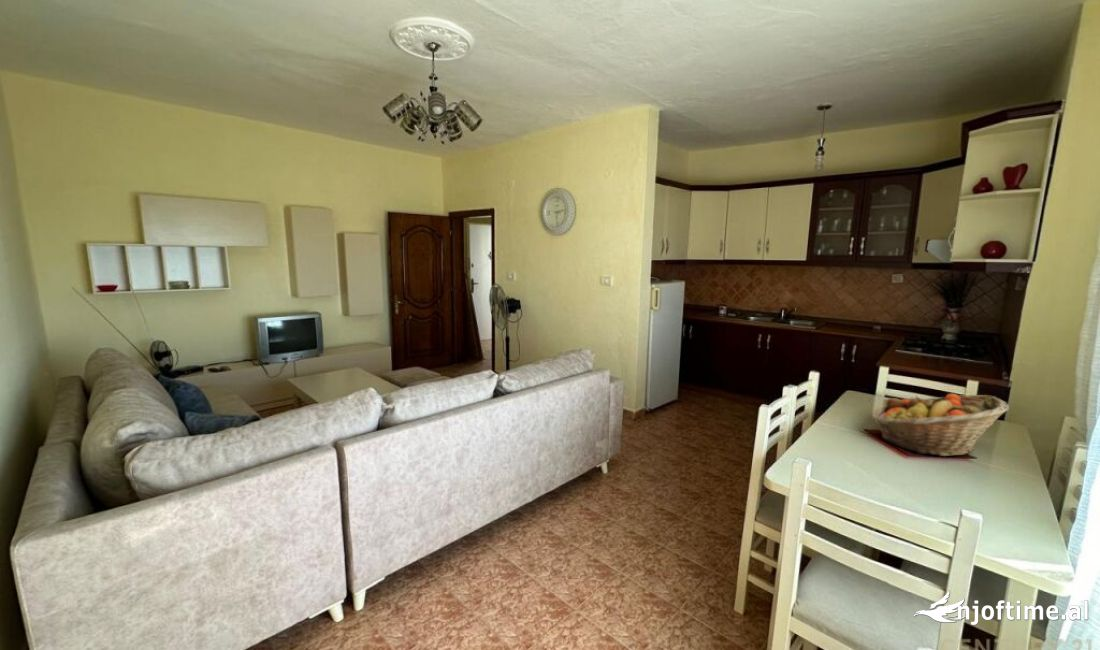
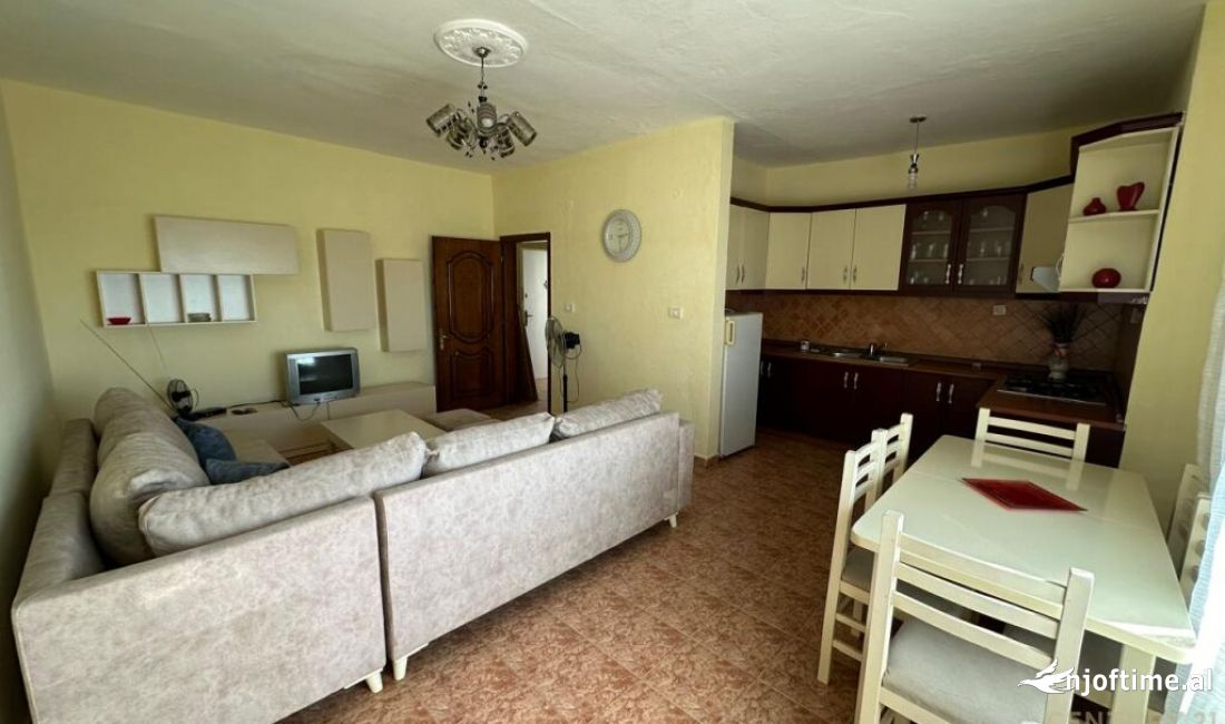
- fruit basket [871,393,1010,457]
